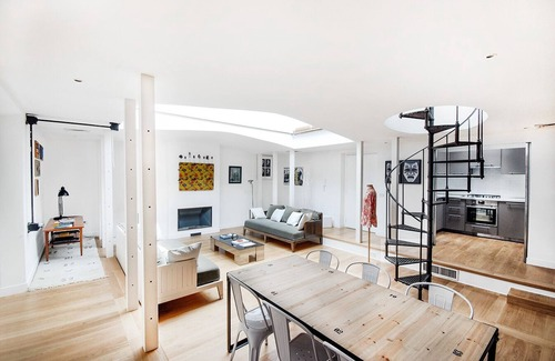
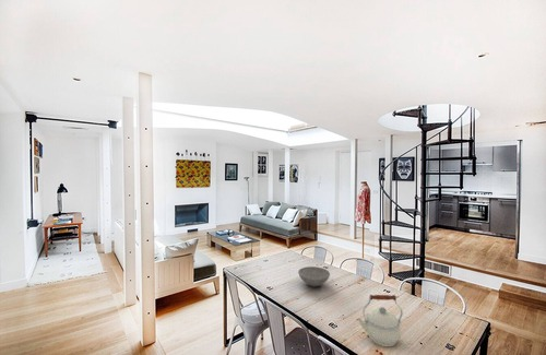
+ kettle [357,294,404,347]
+ bowl [297,265,331,287]
